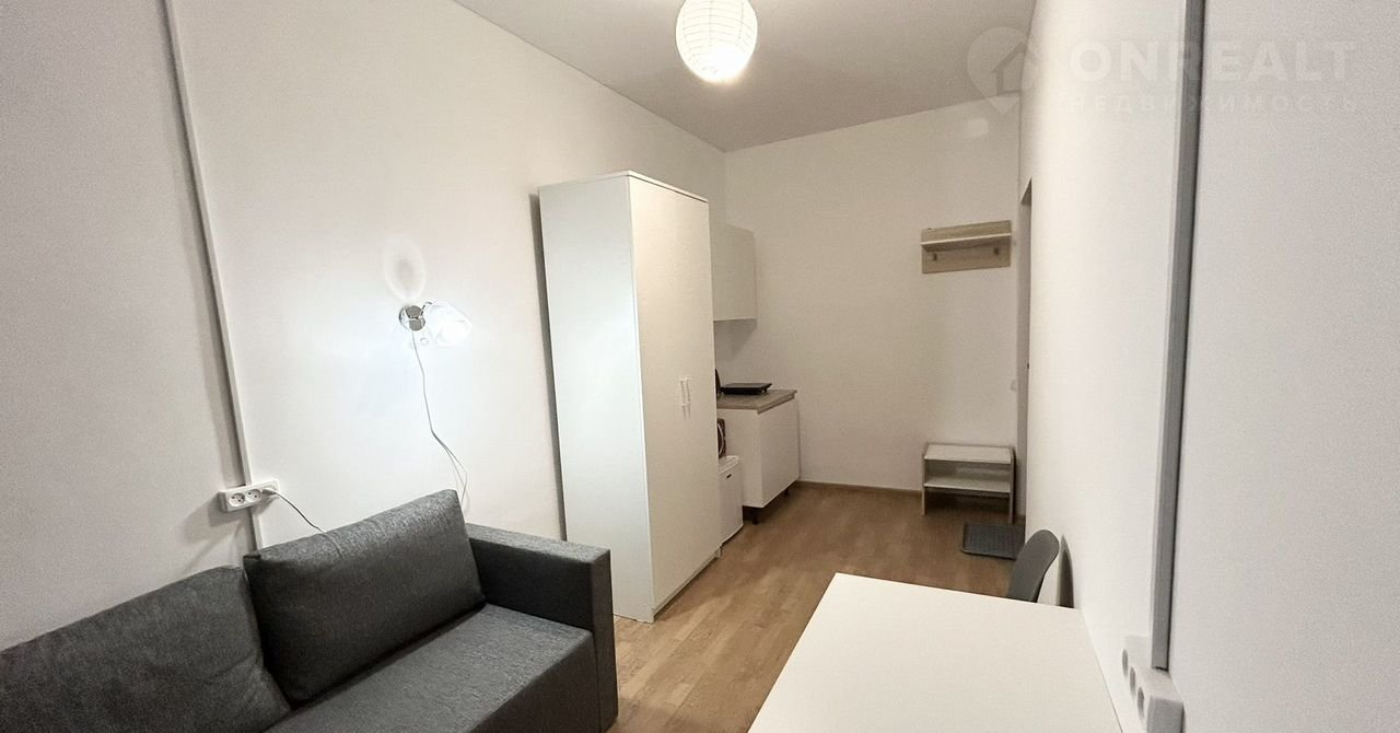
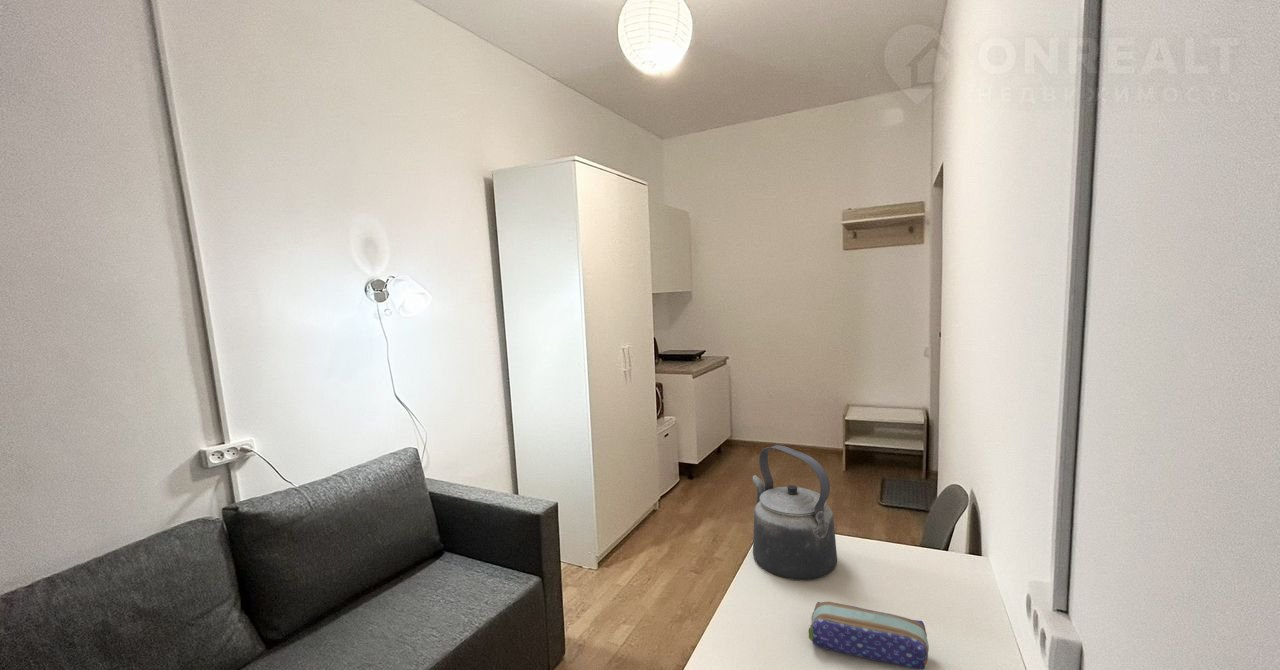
+ kettle [752,444,838,581]
+ pencil case [808,601,930,670]
